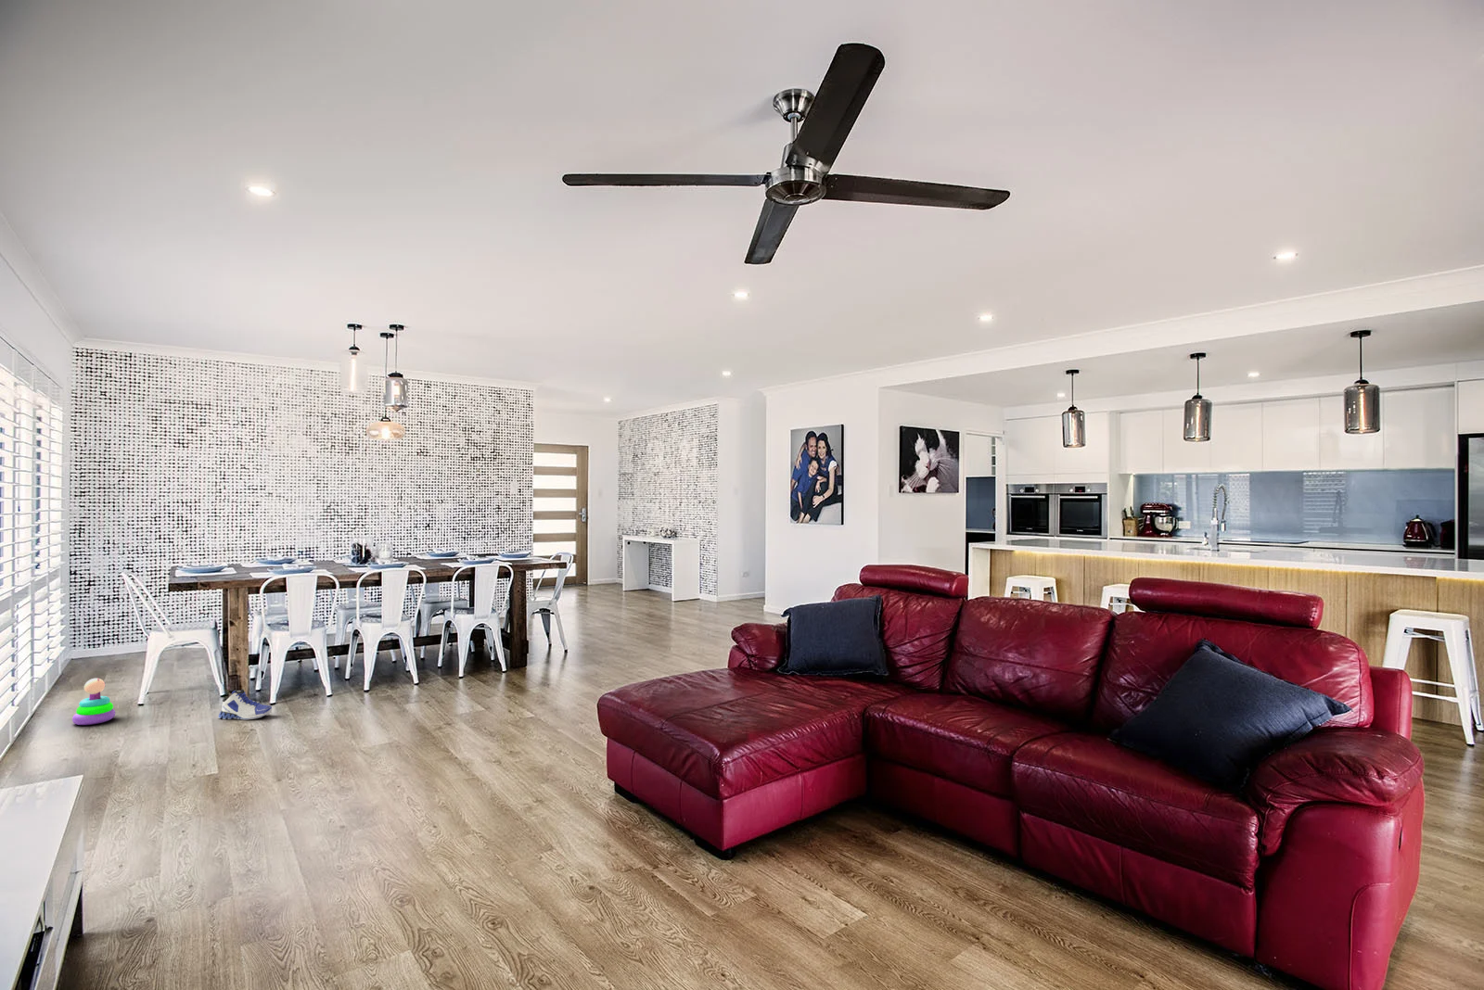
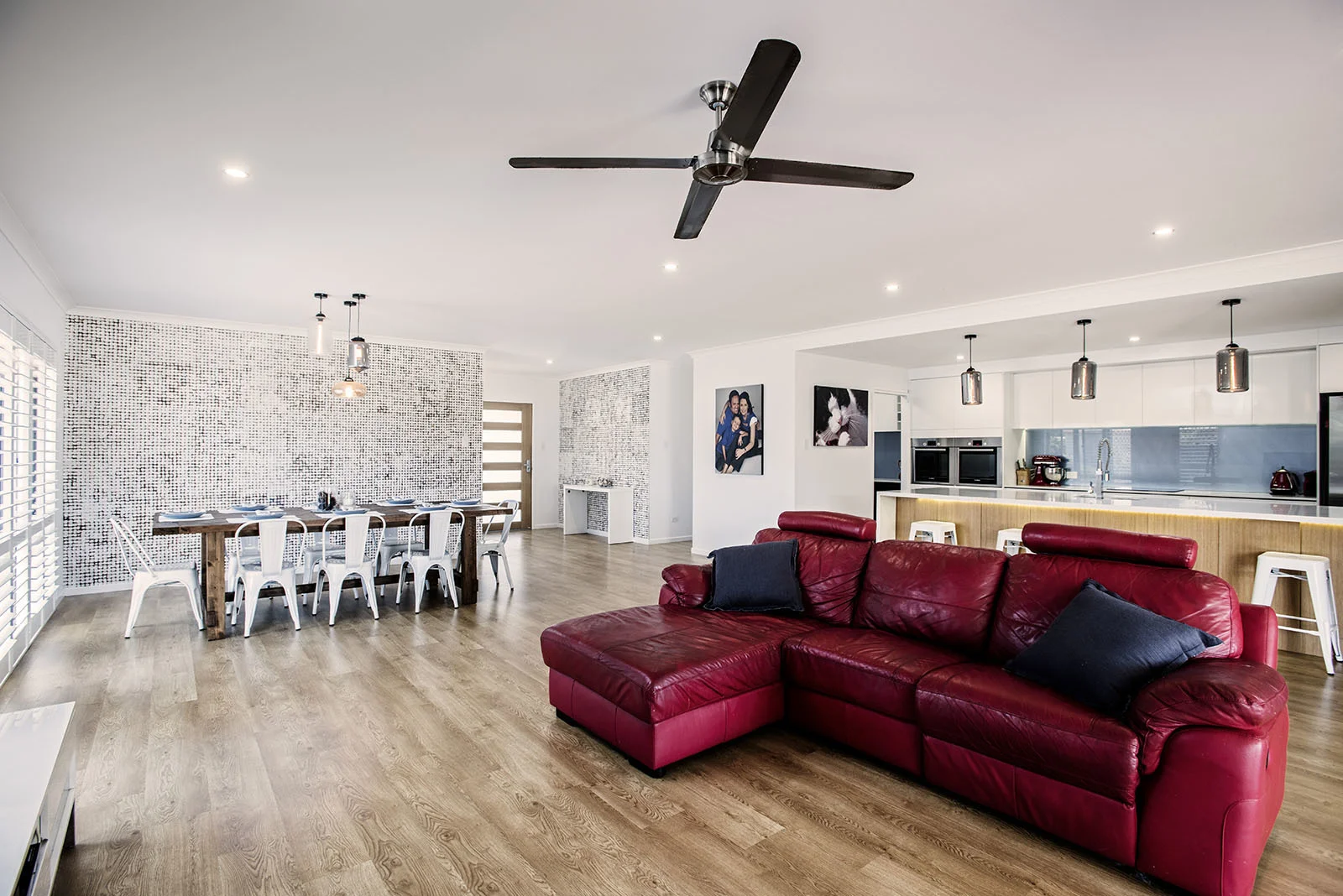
- sneaker [217,688,273,720]
- stacking toy [72,676,116,726]
